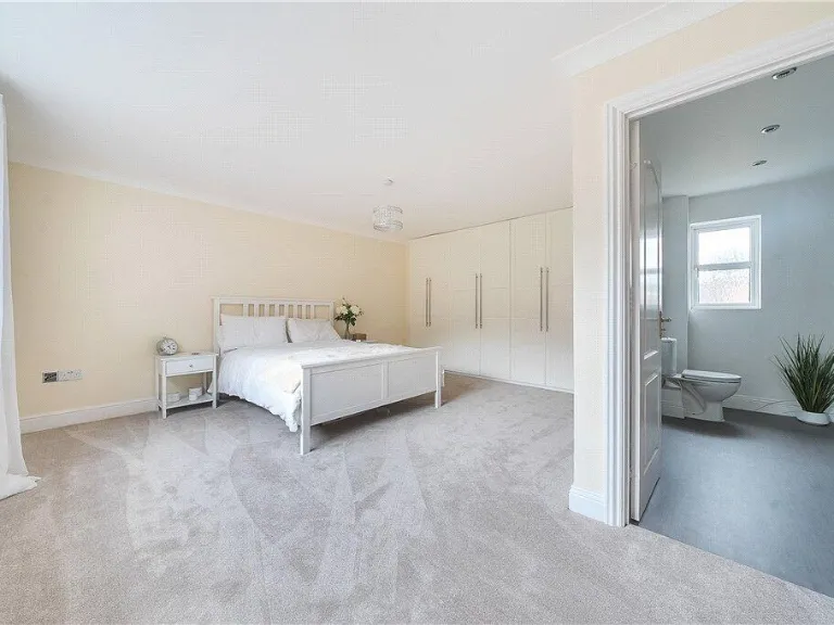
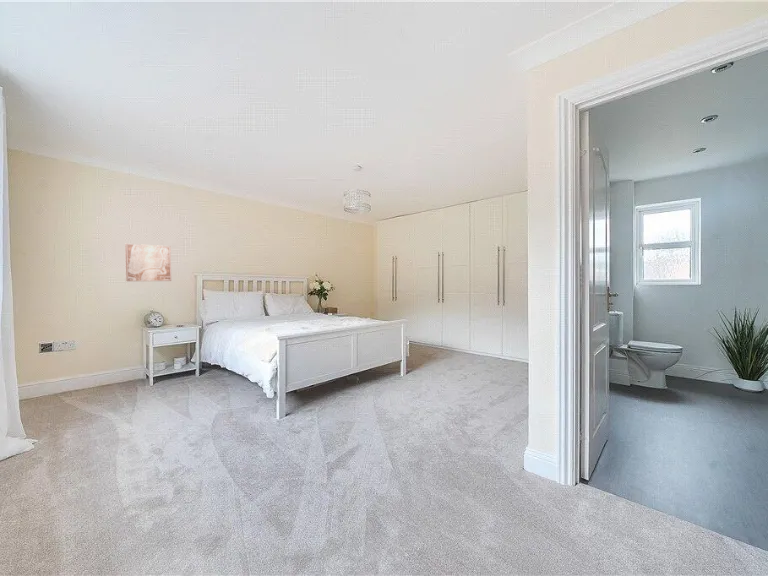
+ wall art [124,243,172,282]
